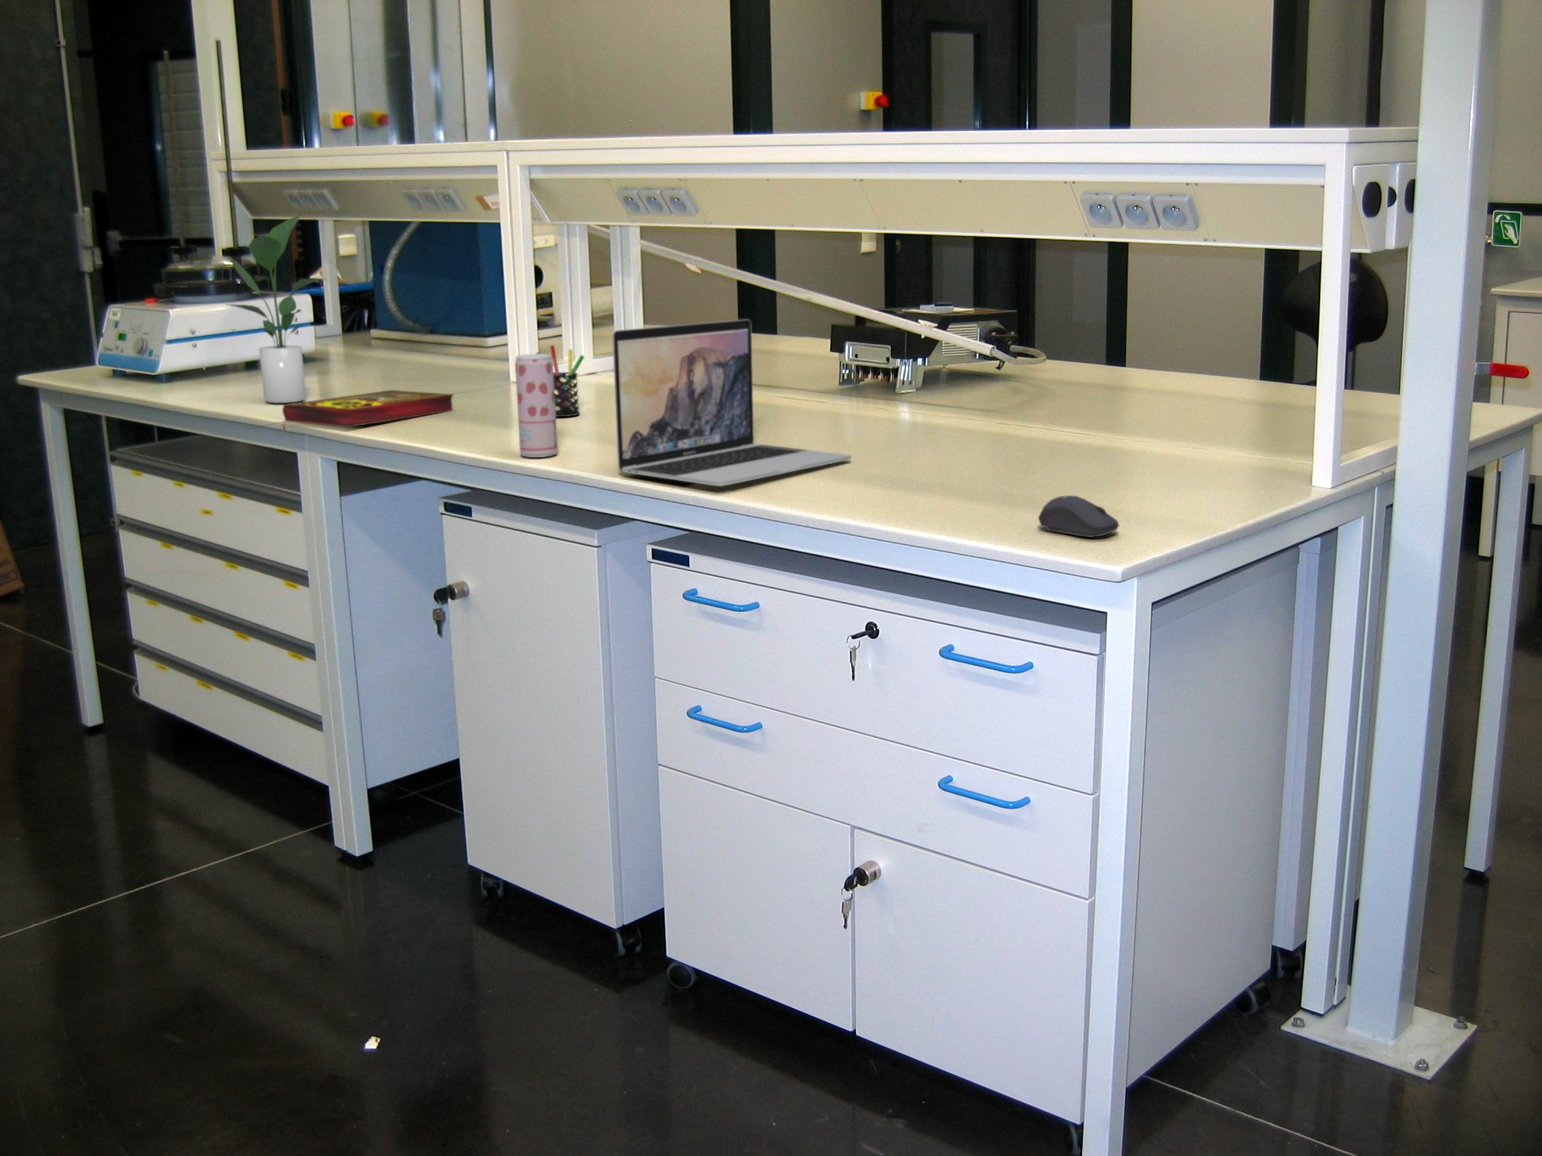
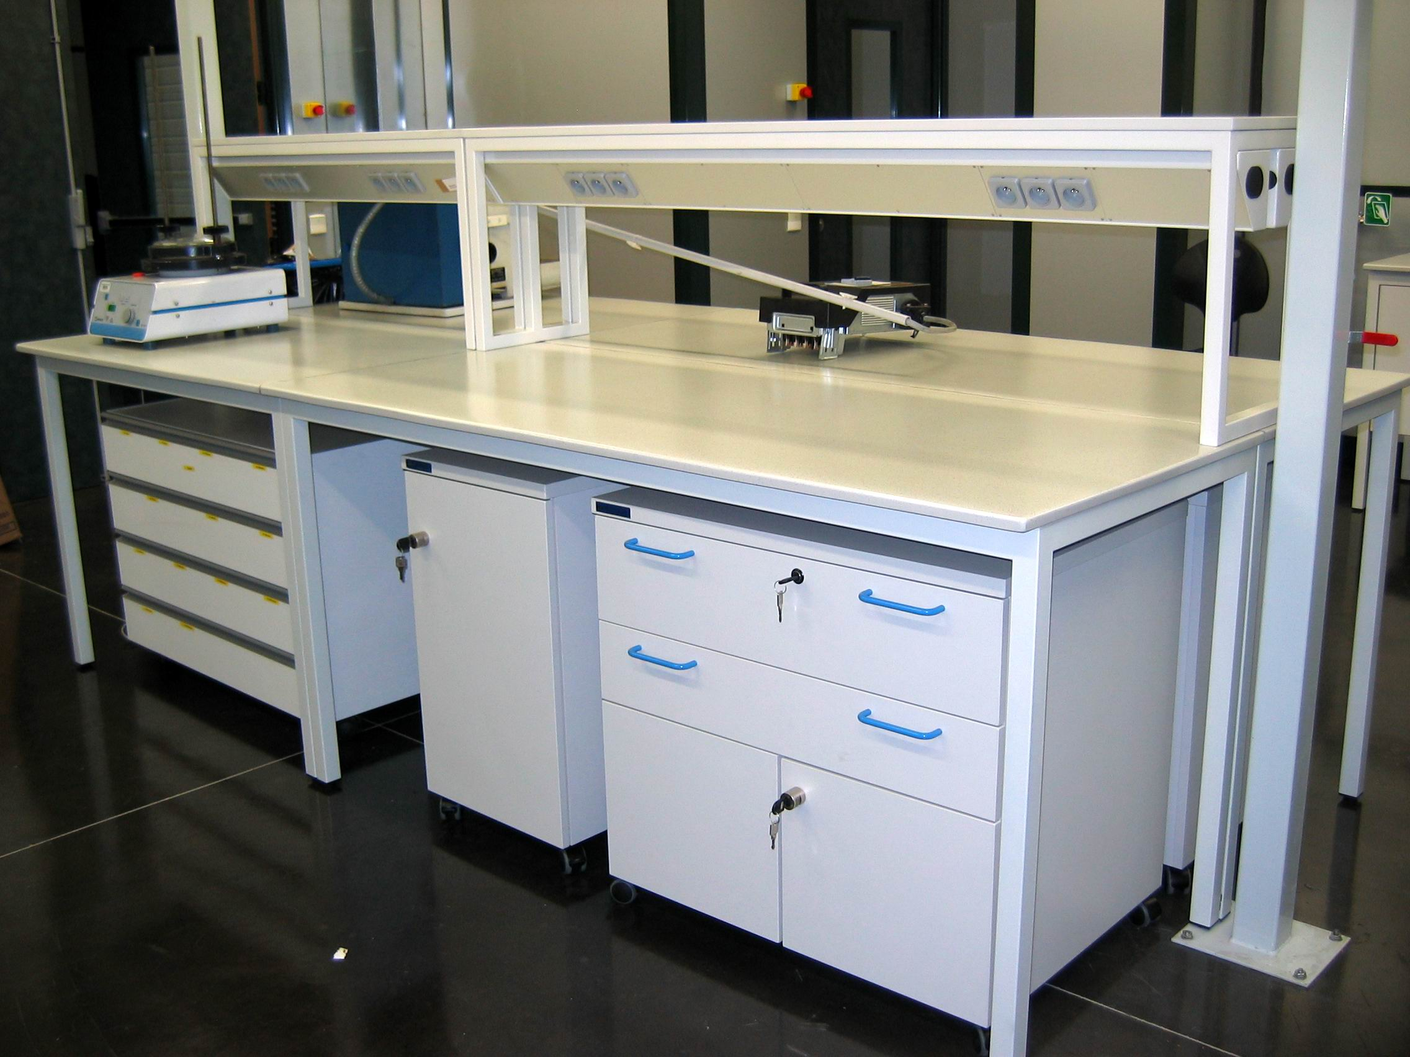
- computer mouse [1038,494,1119,538]
- laptop [612,319,852,487]
- beverage can [515,353,559,458]
- potted plant [223,212,327,403]
- book [282,390,454,429]
- pen holder [534,345,585,418]
